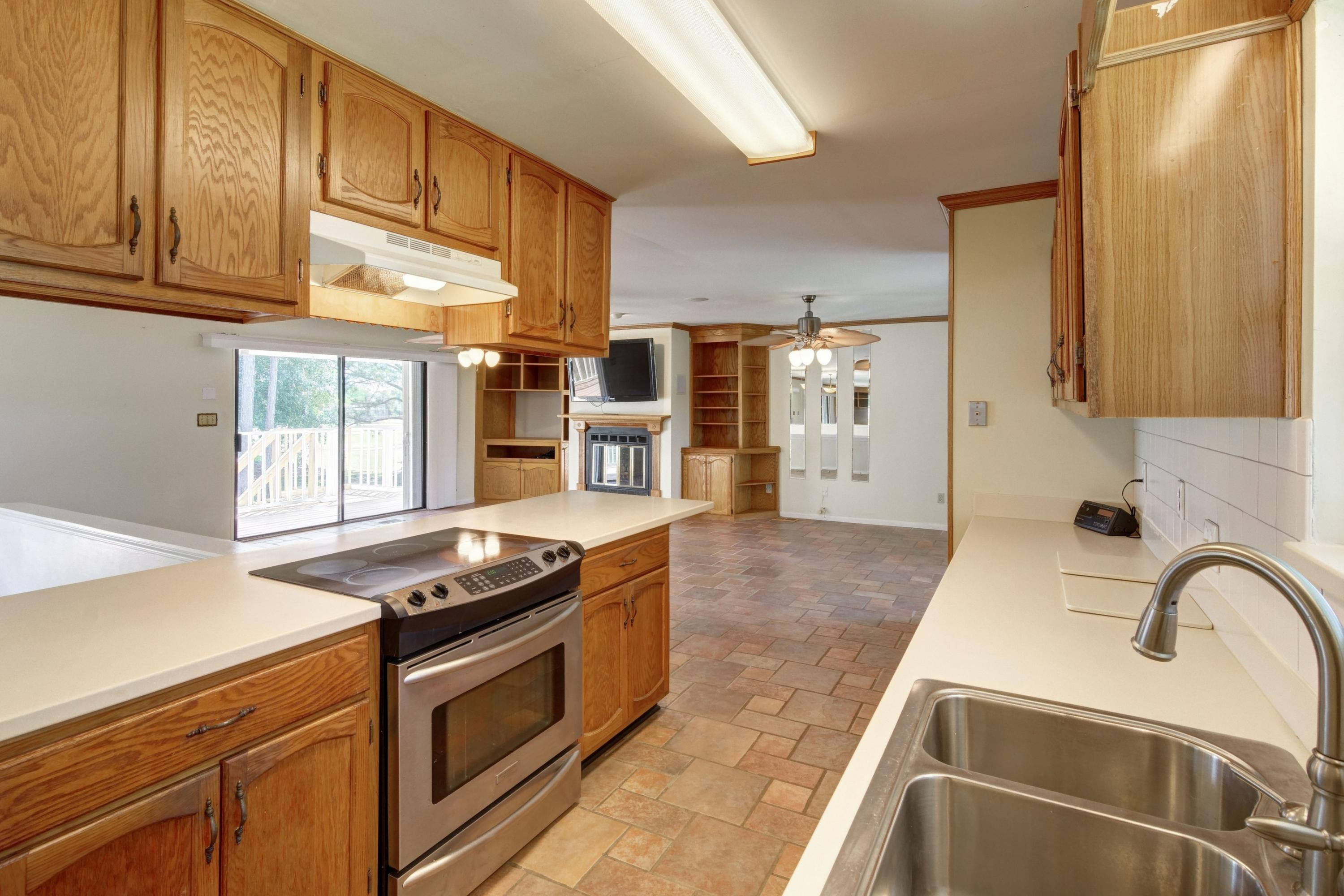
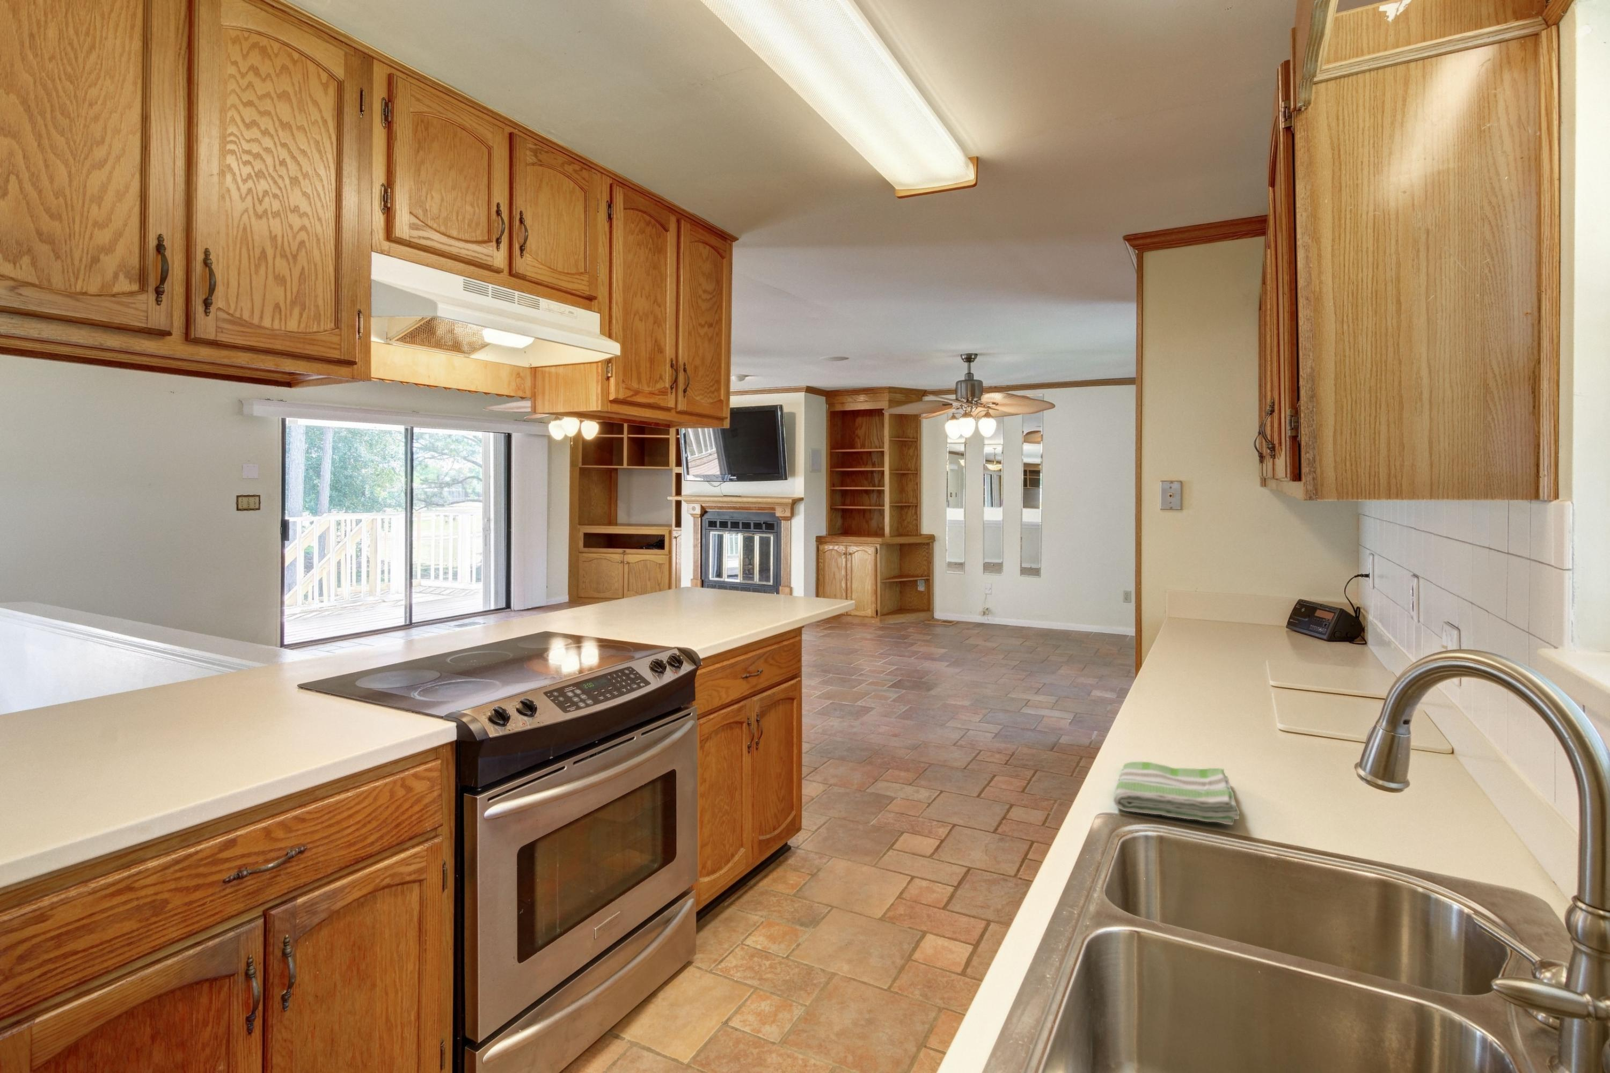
+ dish towel [1113,762,1240,825]
